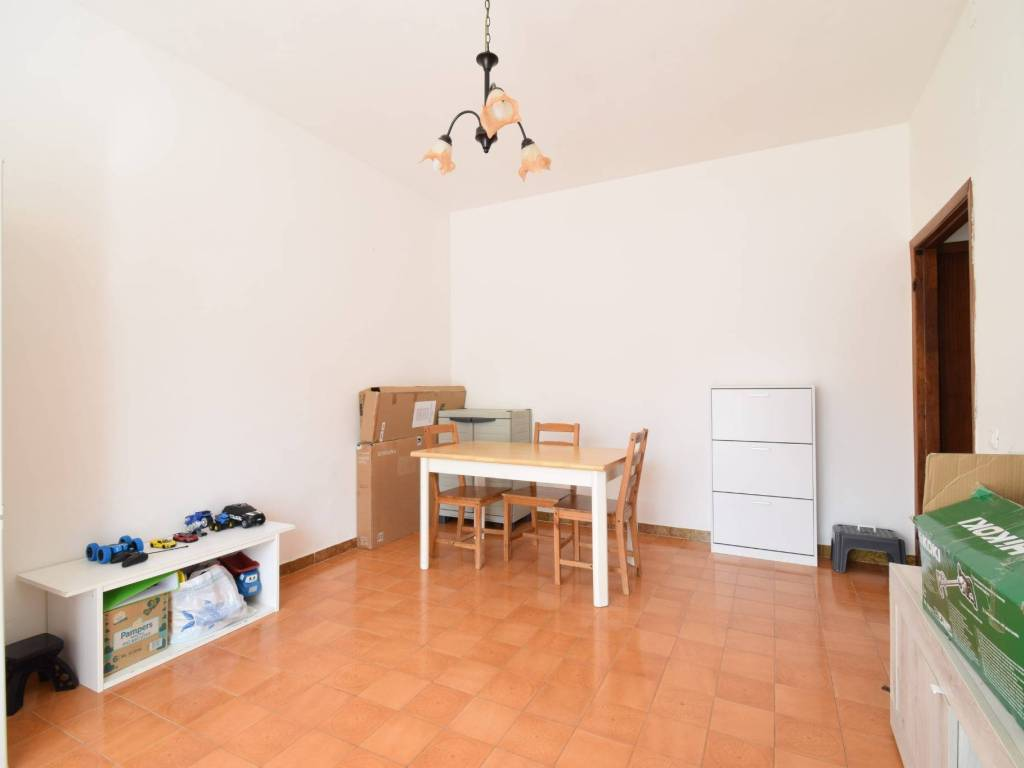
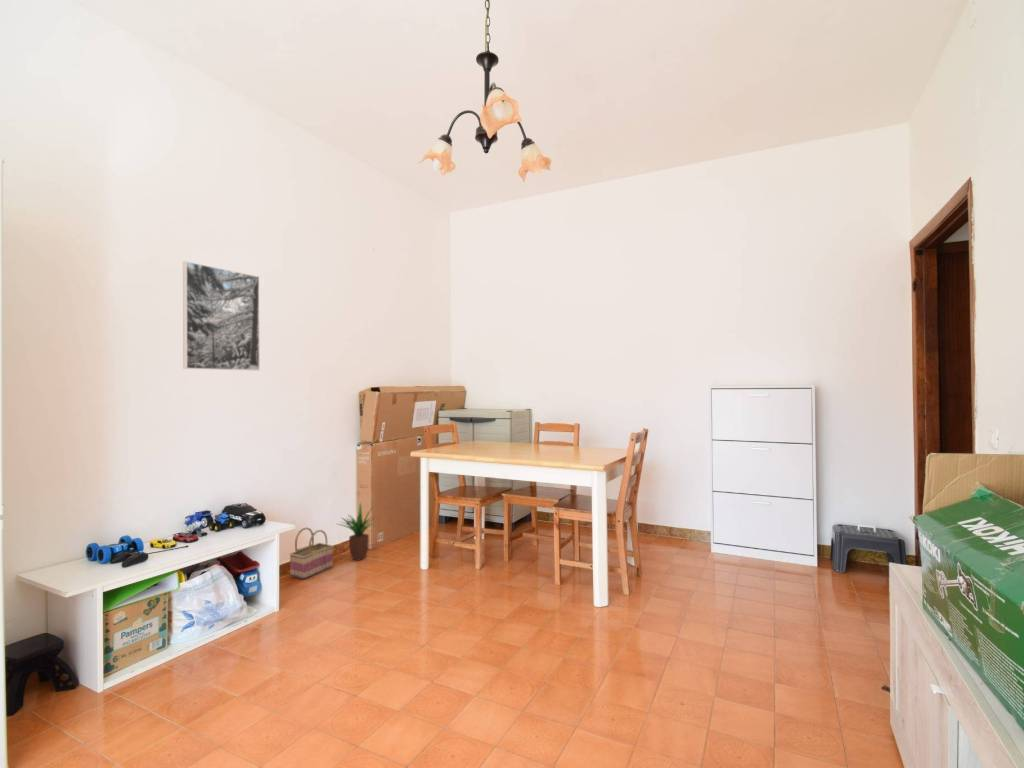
+ potted plant [337,501,378,562]
+ basket [288,526,334,580]
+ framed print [182,260,261,372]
